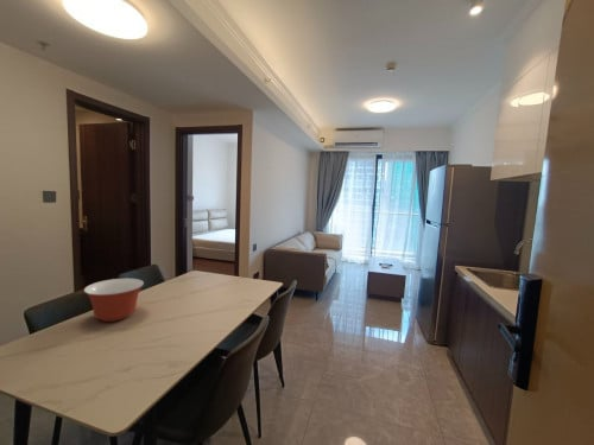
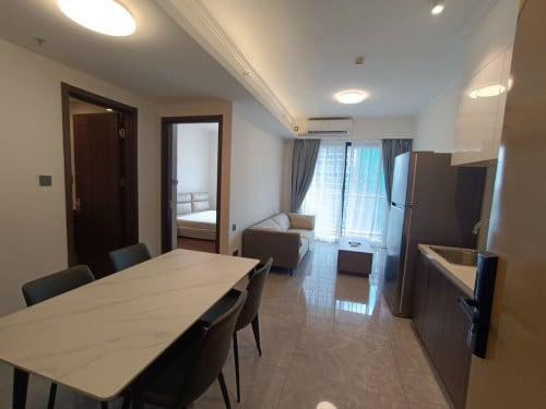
- mixing bowl [83,278,145,323]
